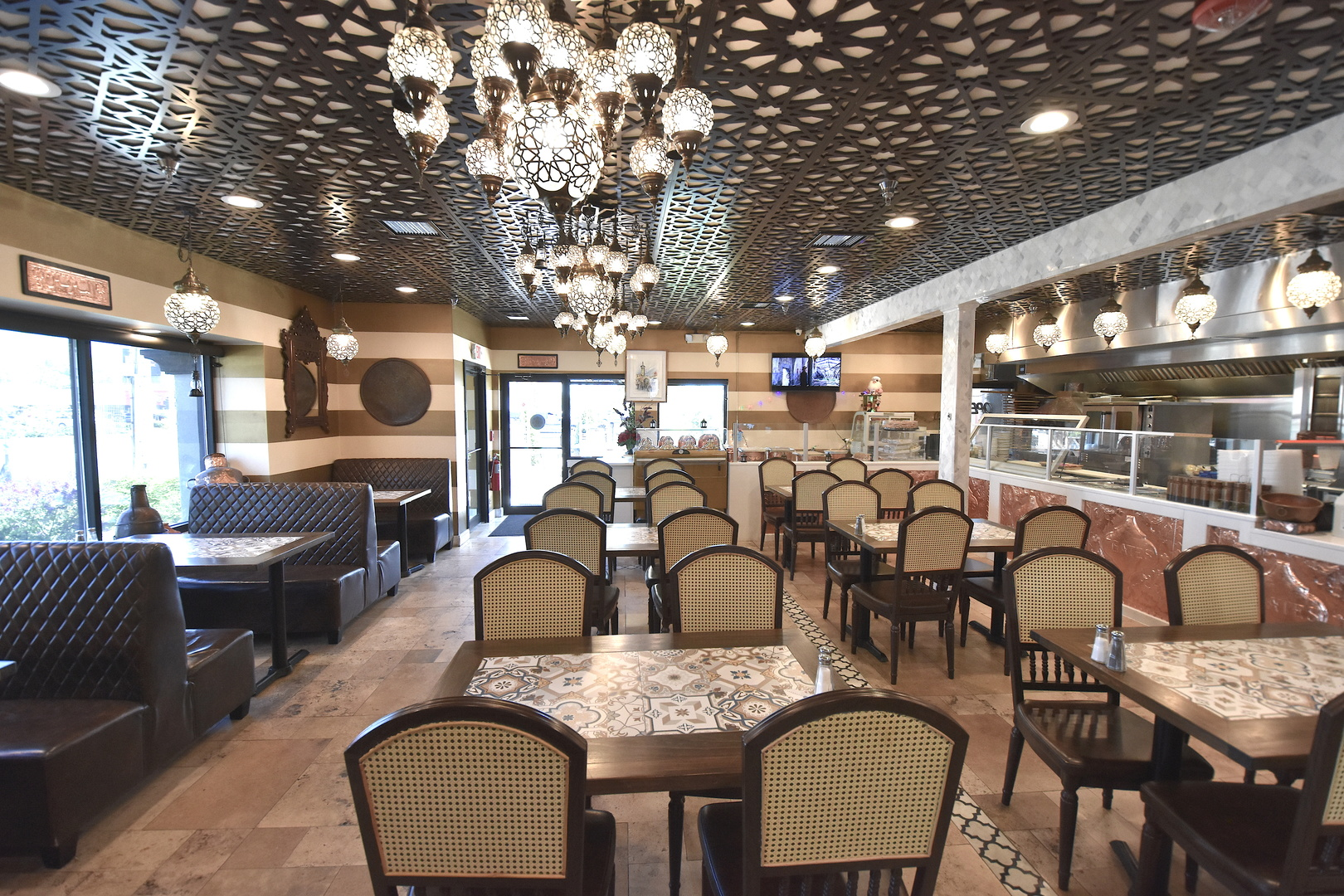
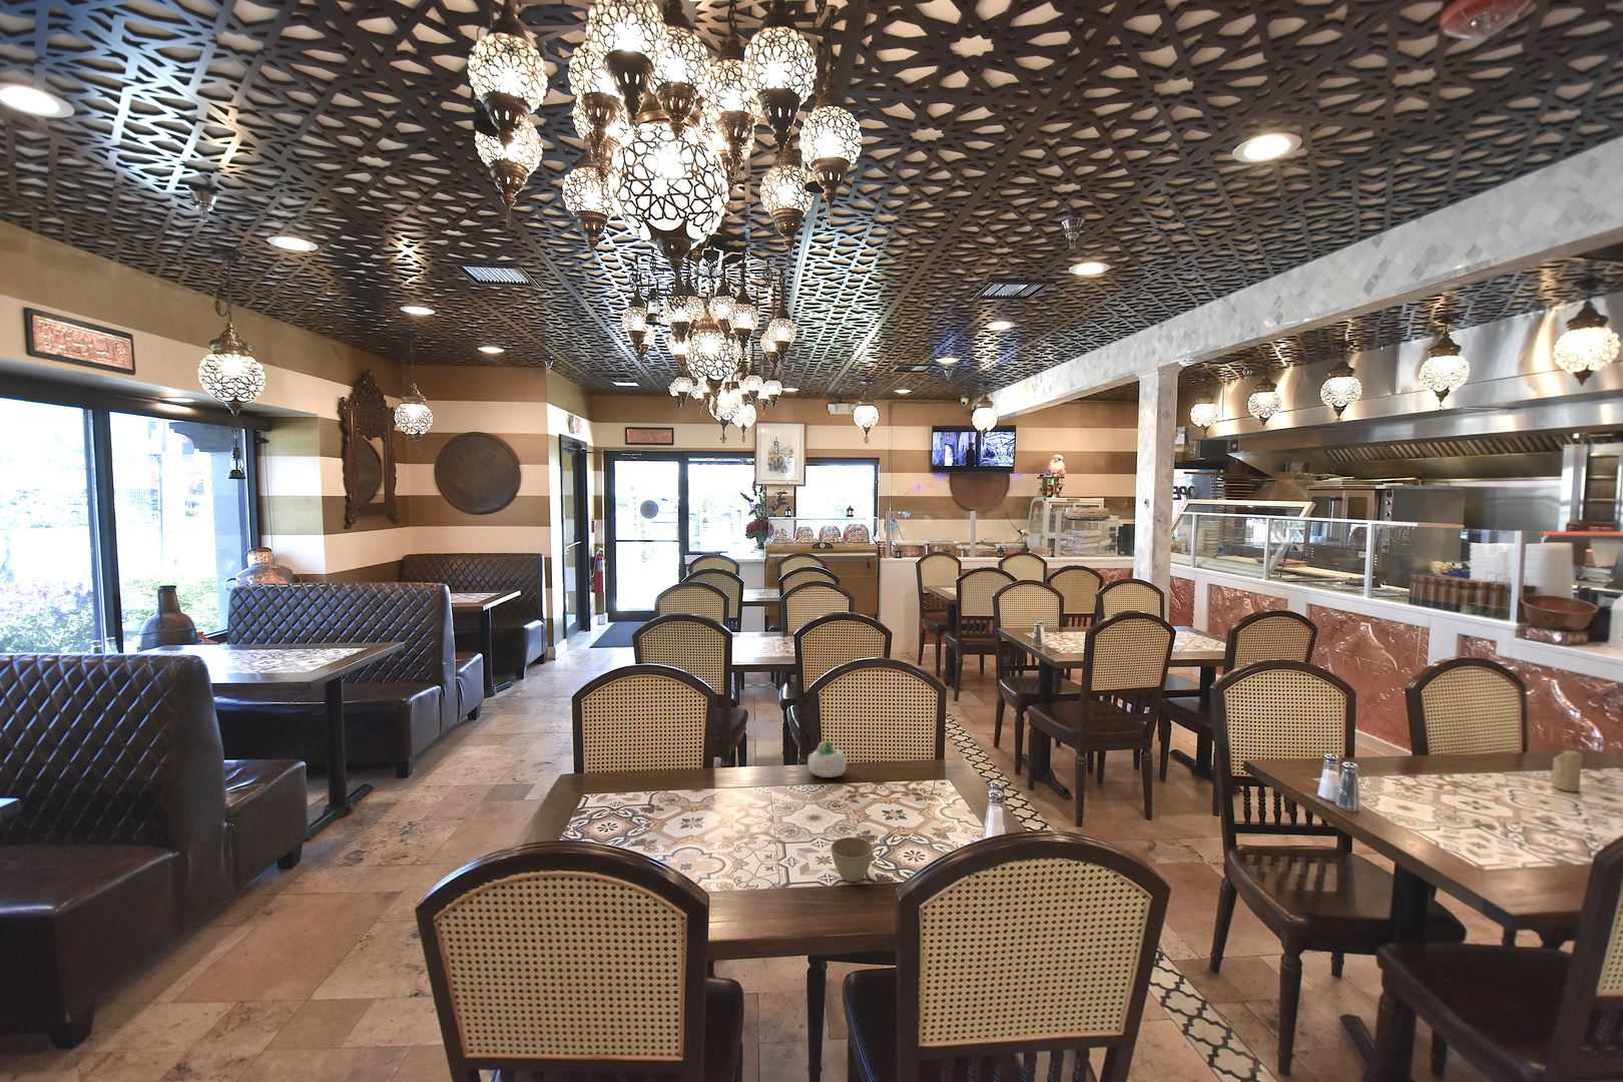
+ succulent planter [808,739,848,779]
+ candle [1552,750,1584,792]
+ flower pot [830,837,874,883]
